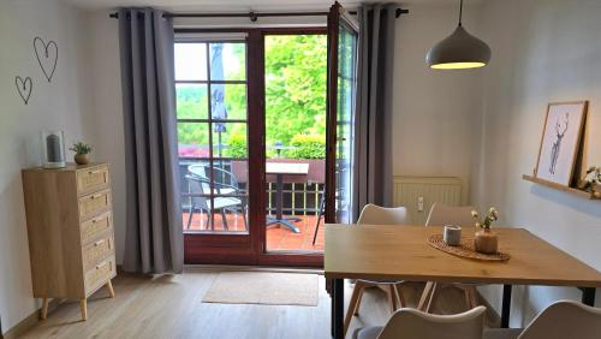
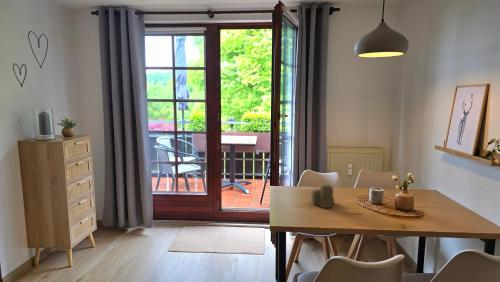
+ candle [310,182,335,209]
